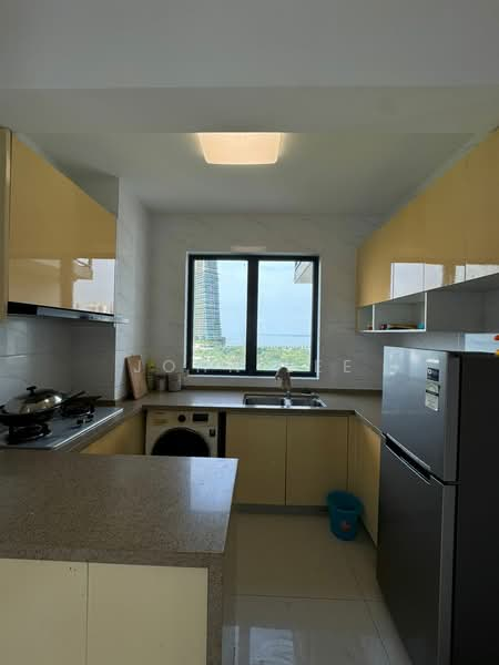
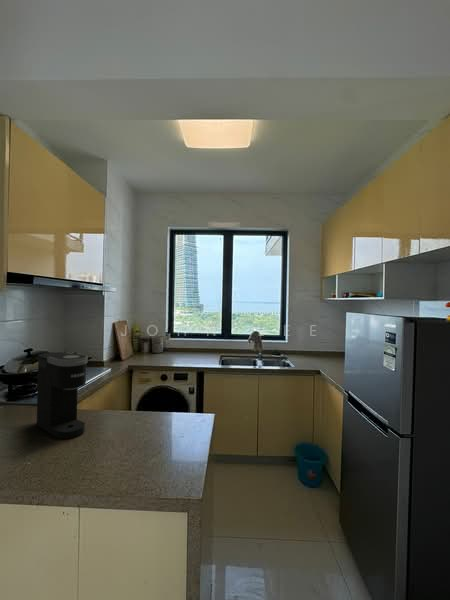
+ coffee maker [36,351,89,440]
